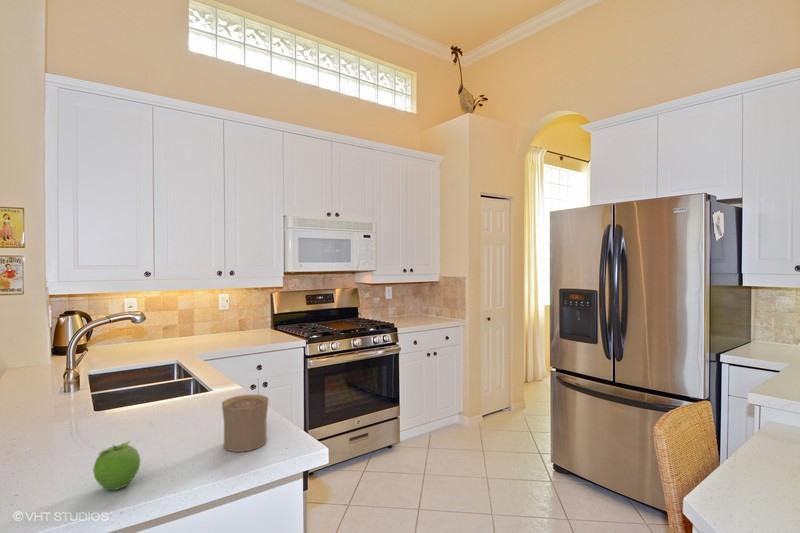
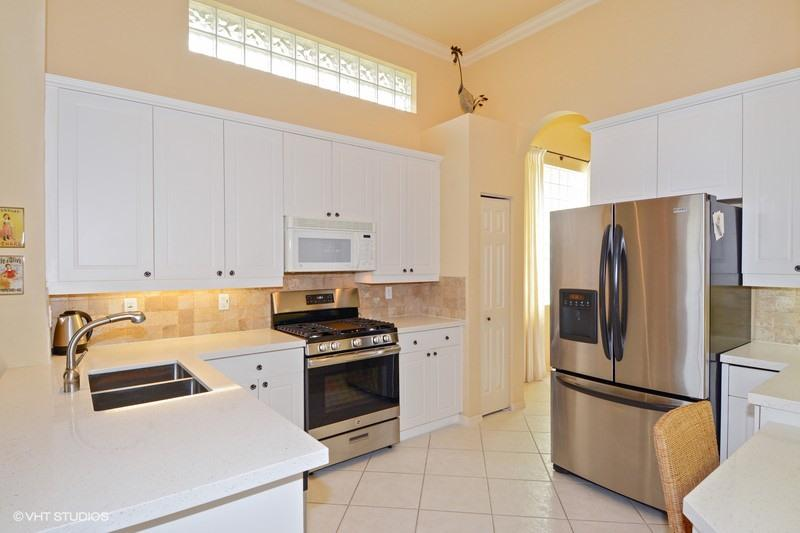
- fruit [92,440,142,491]
- cup [221,394,269,453]
